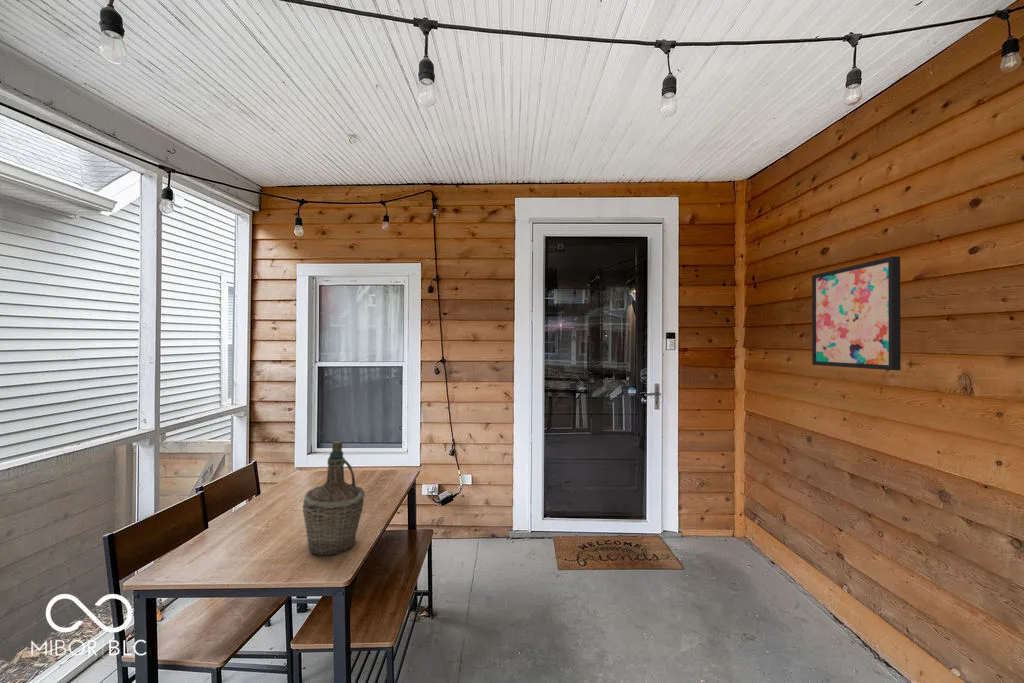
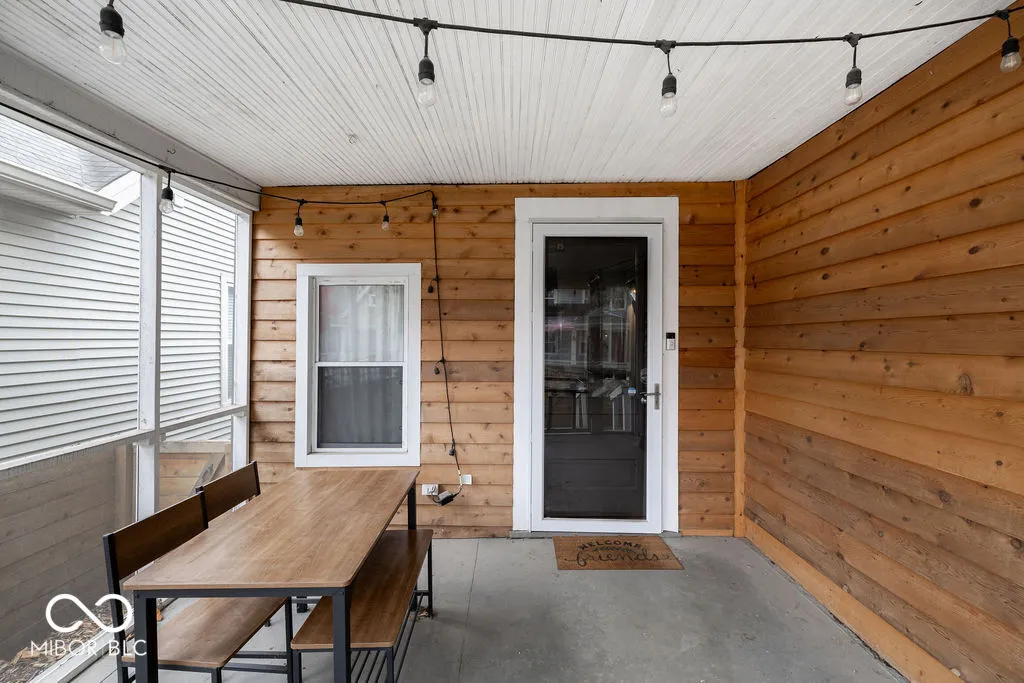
- bottle [302,440,366,556]
- wall art [811,255,902,371]
